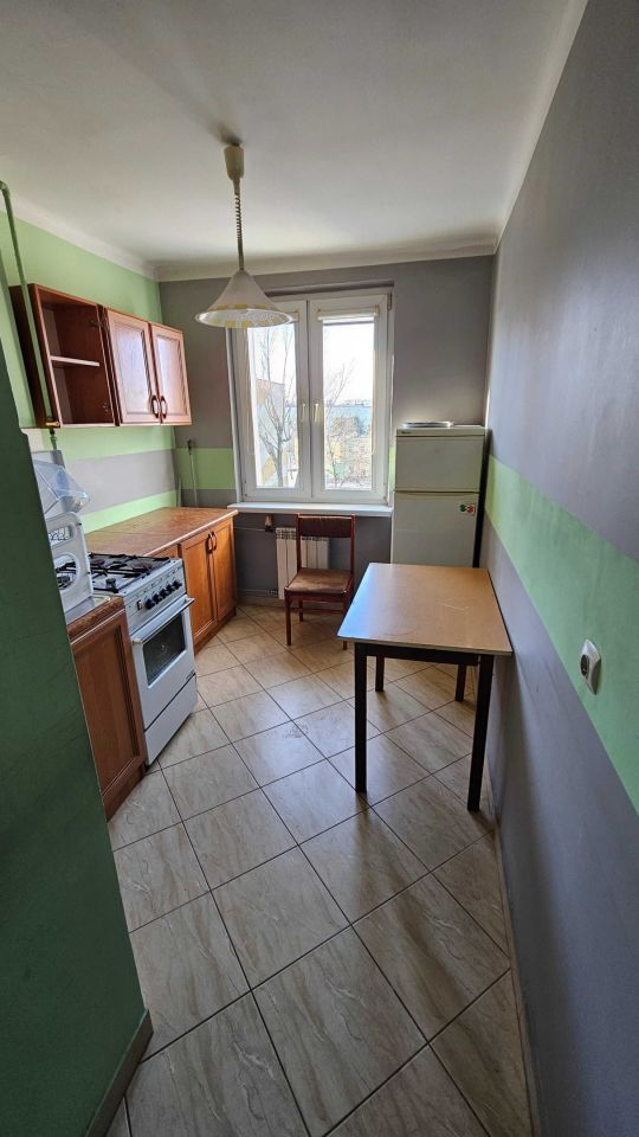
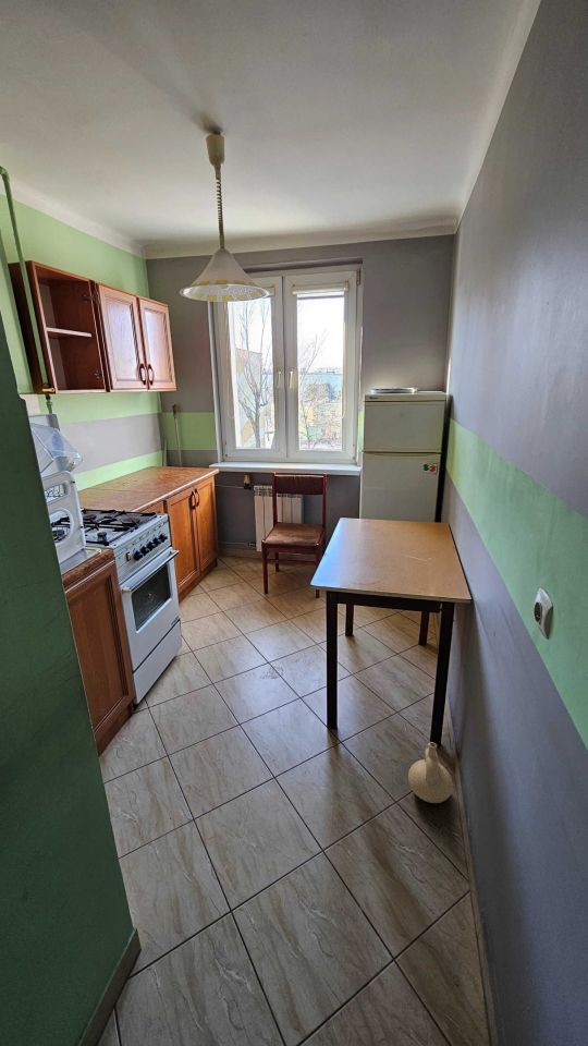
+ ceramic jug [407,741,454,804]
